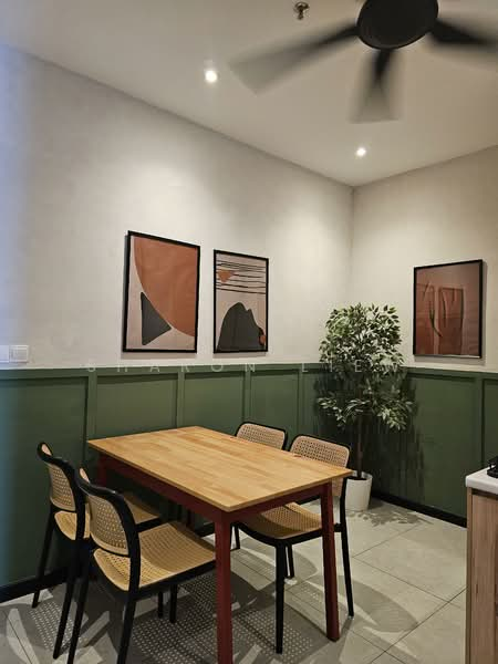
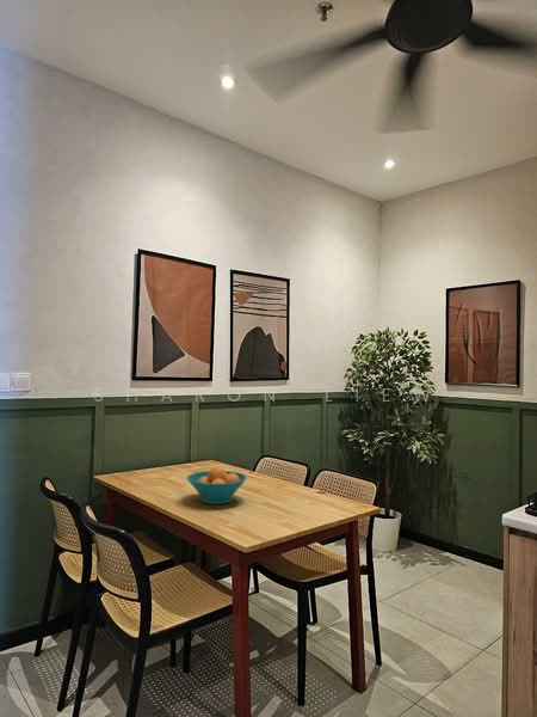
+ fruit bowl [186,465,248,505]
